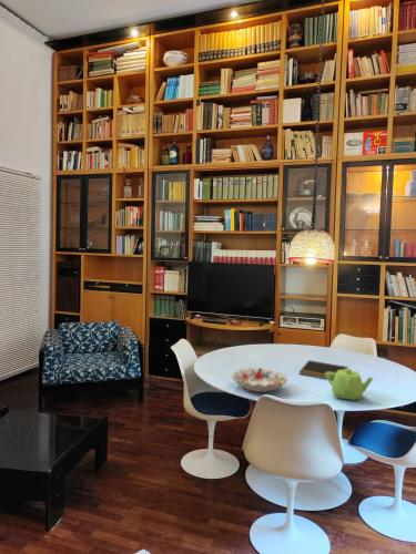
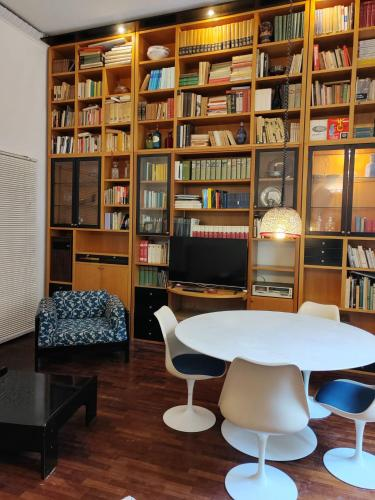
- teapot [325,368,374,401]
- notepad [298,359,349,381]
- decorative bowl [231,367,288,393]
